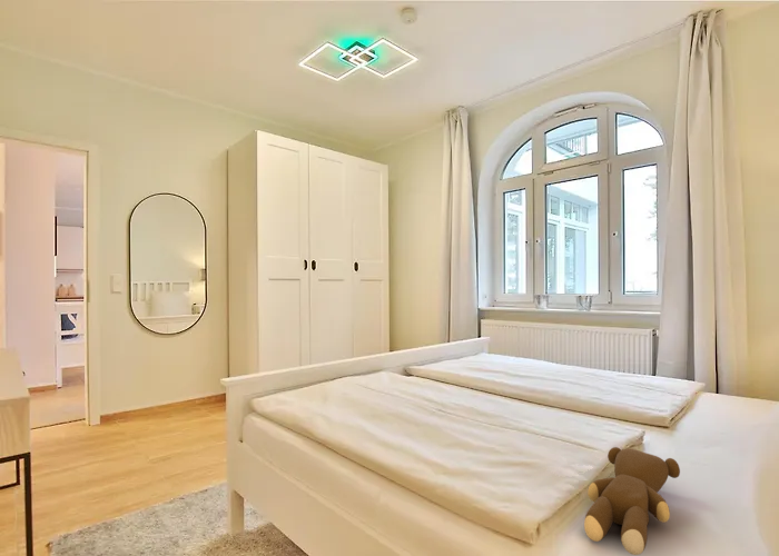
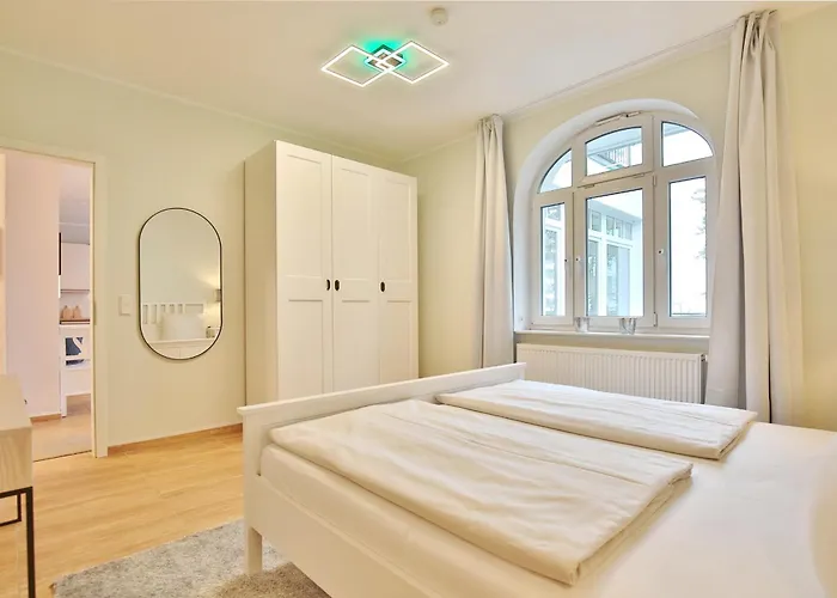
- teddy bear [583,446,681,556]
